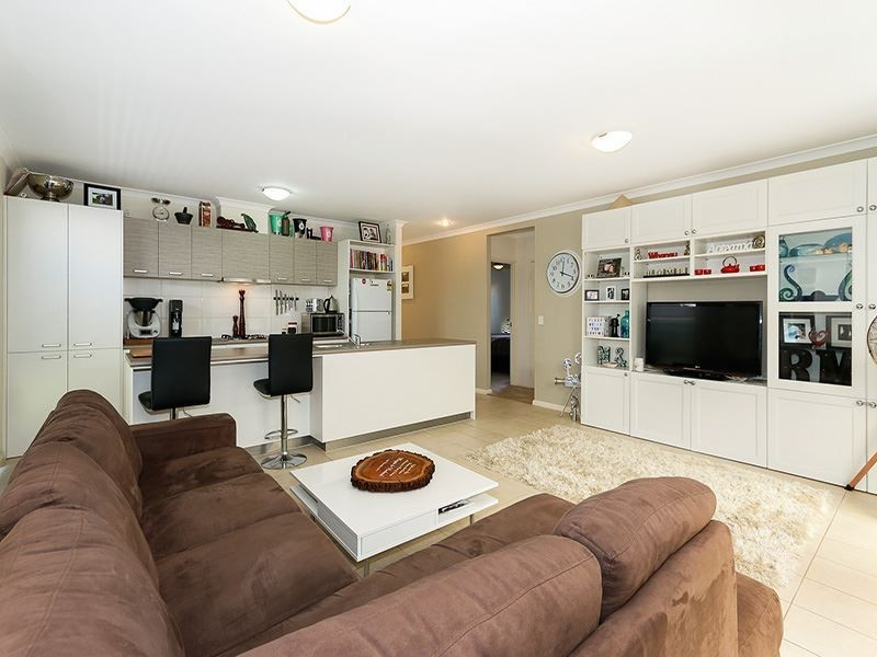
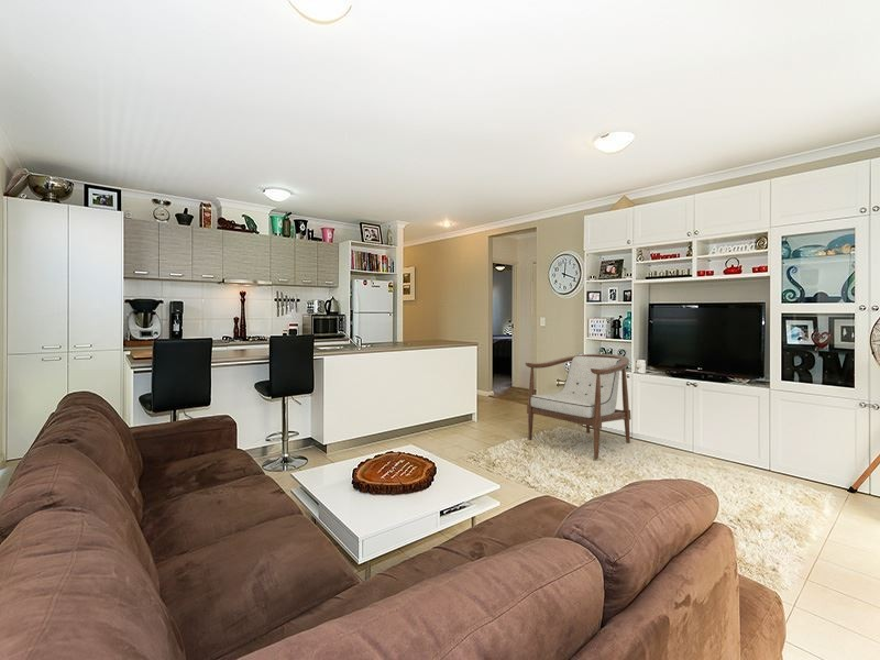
+ armchair [525,353,632,460]
